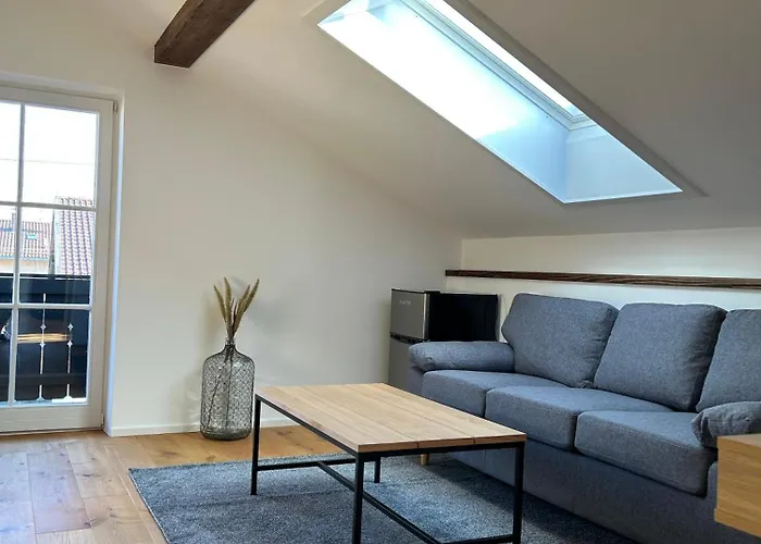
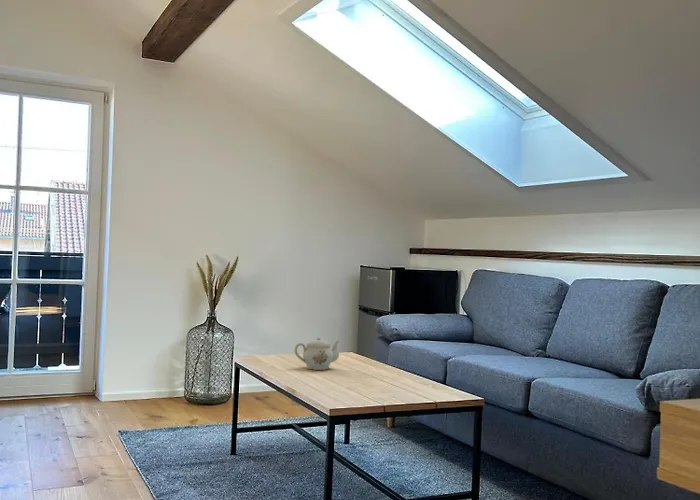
+ teapot [293,336,341,371]
